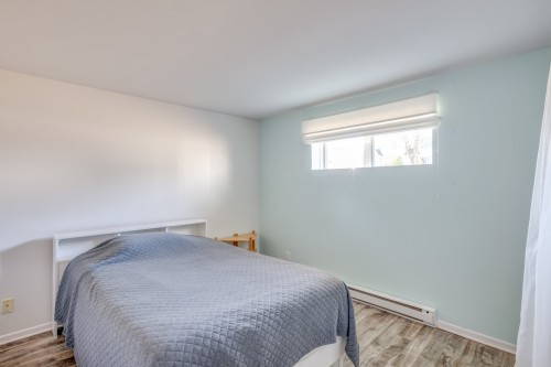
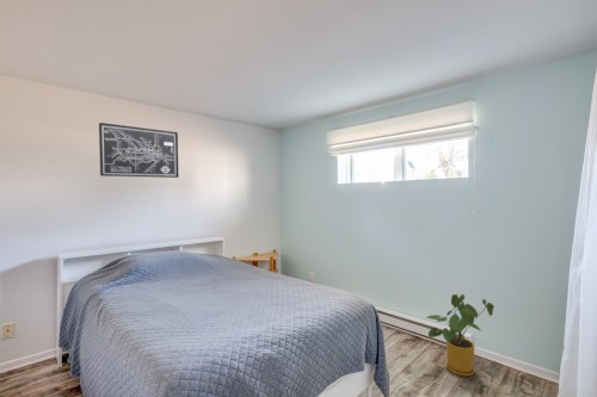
+ house plant [425,293,496,378]
+ wall art [98,122,180,179]
